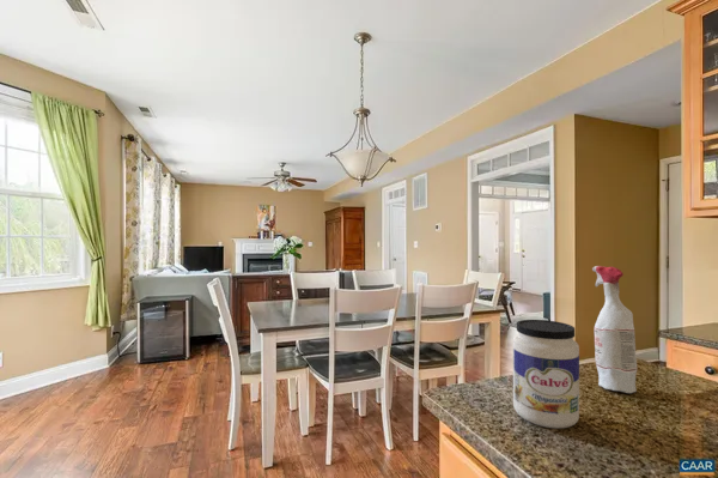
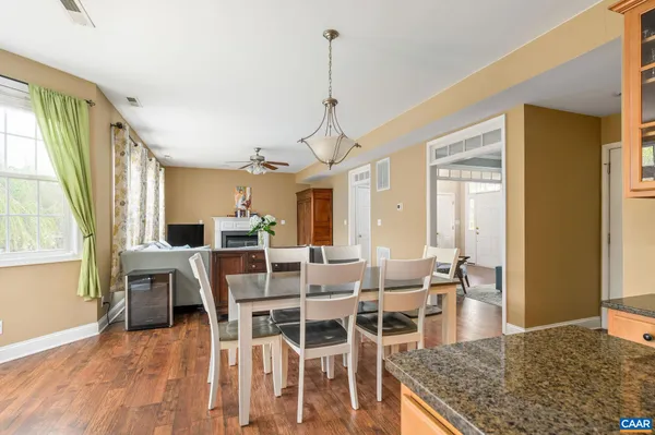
- spray bottle [591,265,638,394]
- jar [512,319,580,429]
